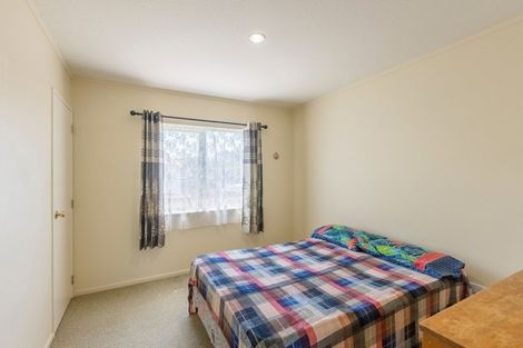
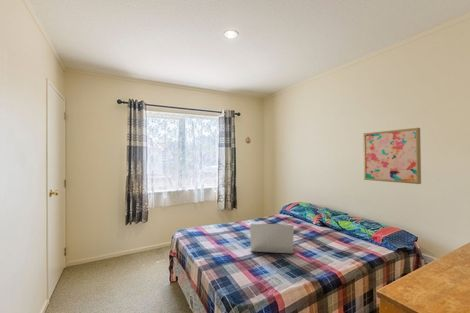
+ laptop [249,223,295,254]
+ wall art [362,127,422,185]
